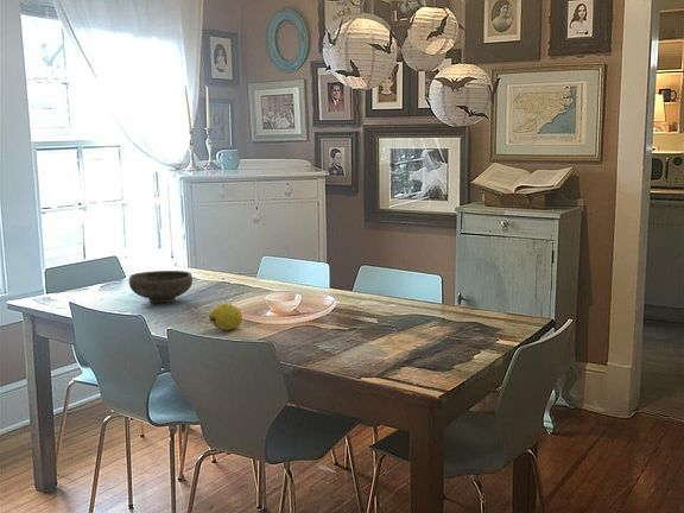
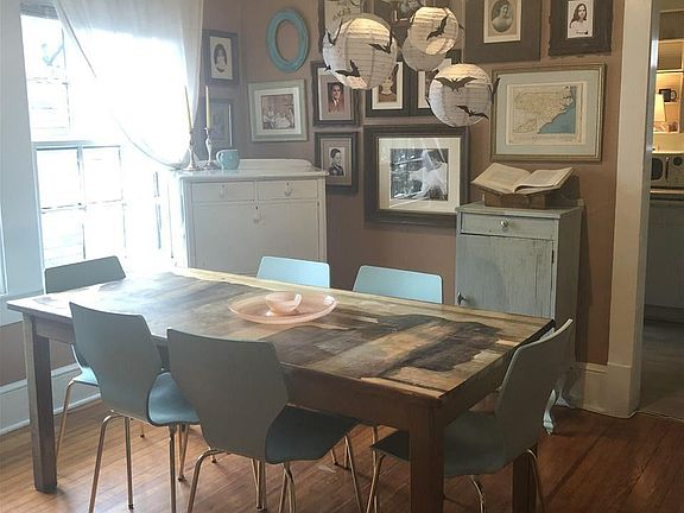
- fruit [208,303,243,331]
- bowl [128,270,194,304]
